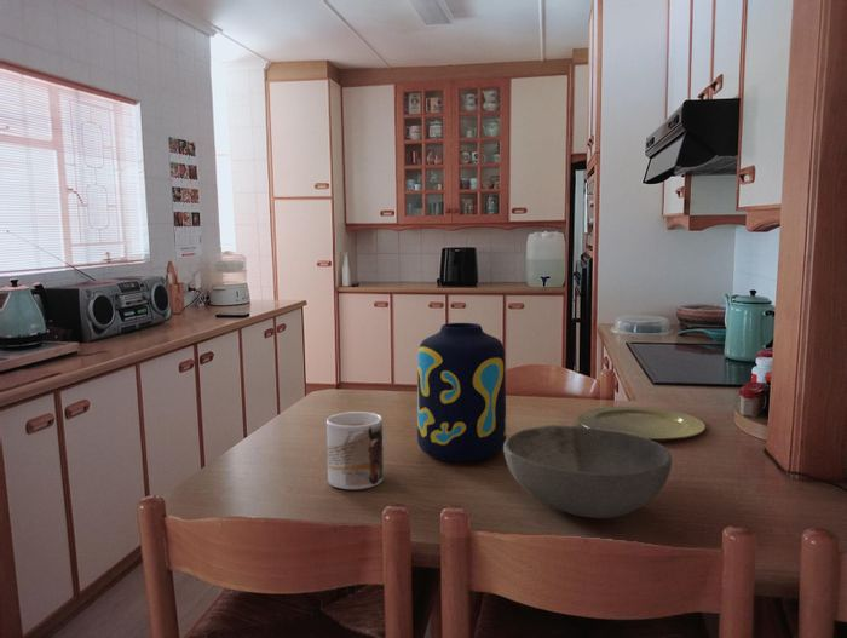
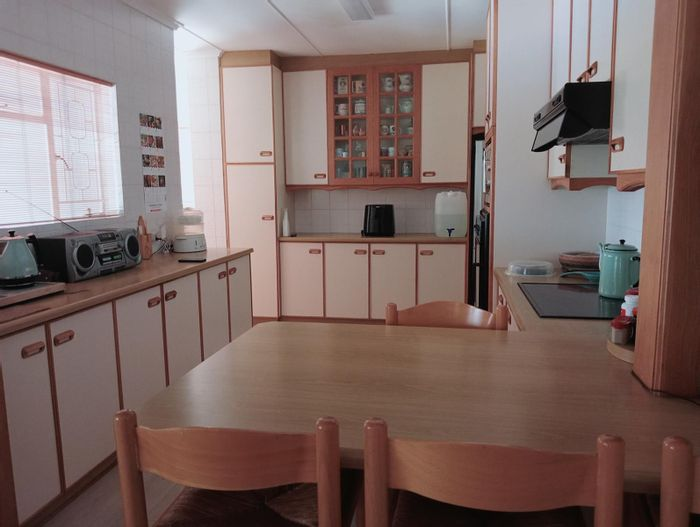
- mug [325,410,386,490]
- plate [576,406,707,441]
- vase [416,322,507,462]
- bowl [502,424,673,519]
